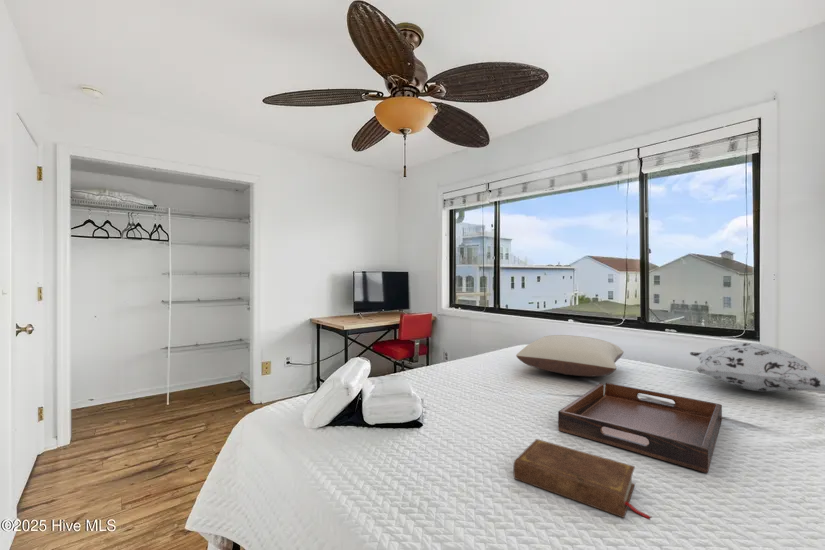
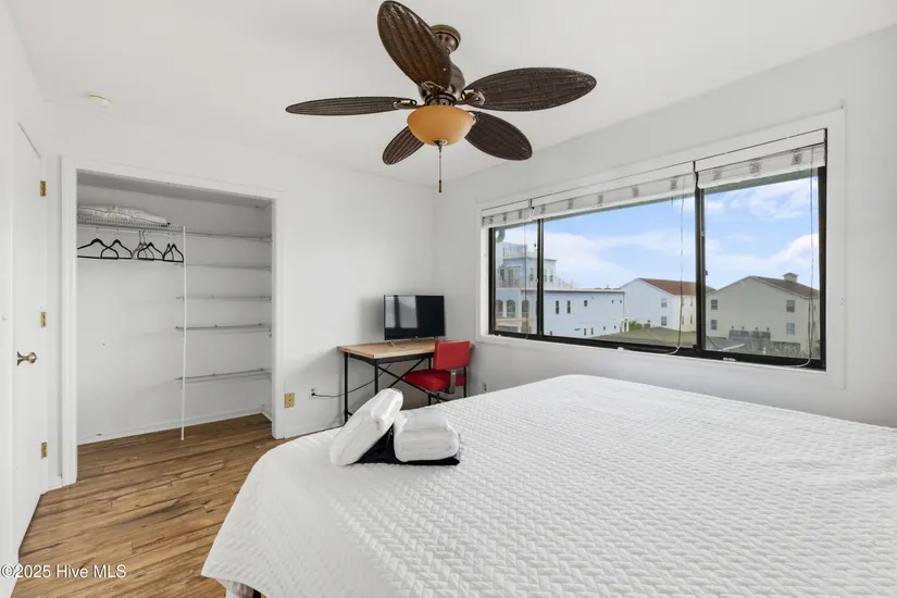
- pillow [515,334,625,378]
- decorative pillow [689,342,825,393]
- book [513,438,652,520]
- serving tray [557,382,723,474]
